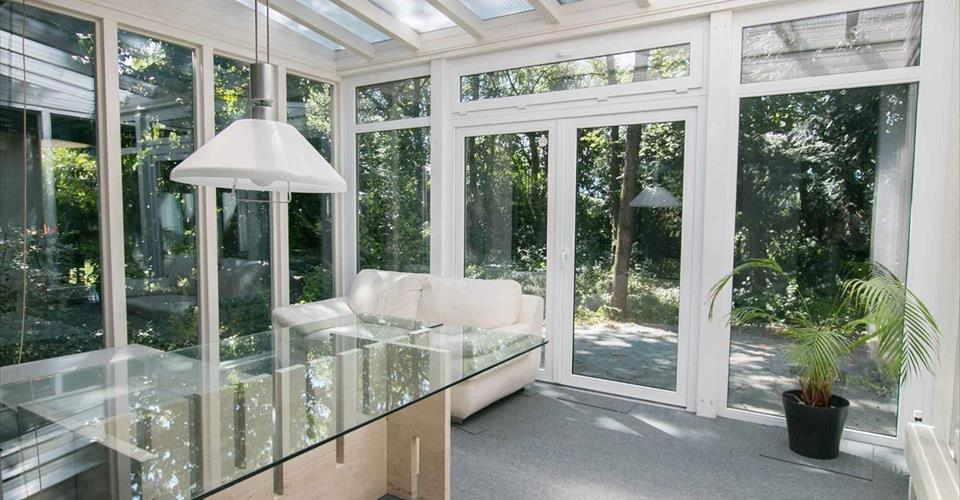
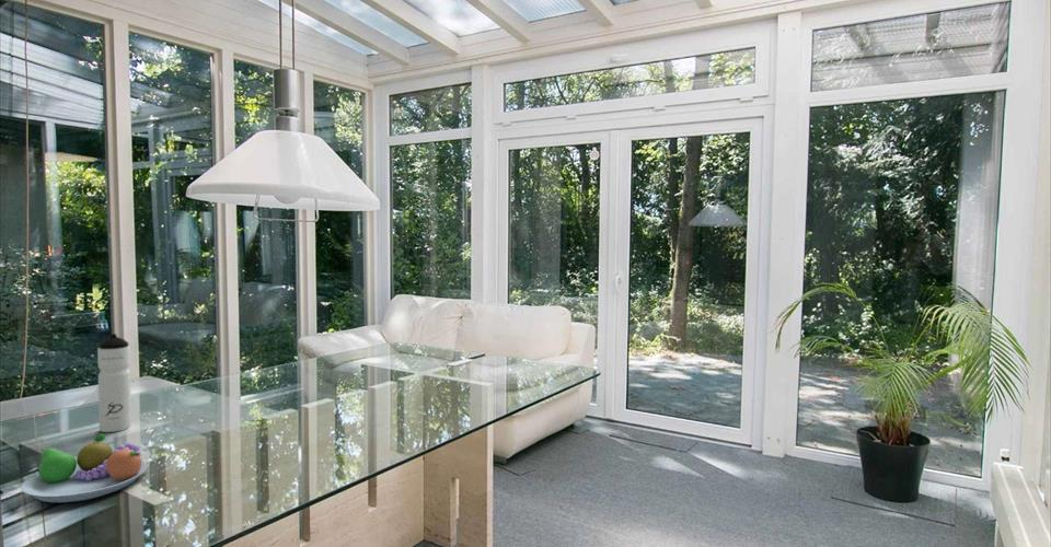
+ water bottle [96,333,132,433]
+ fruit bowl [20,433,148,503]
